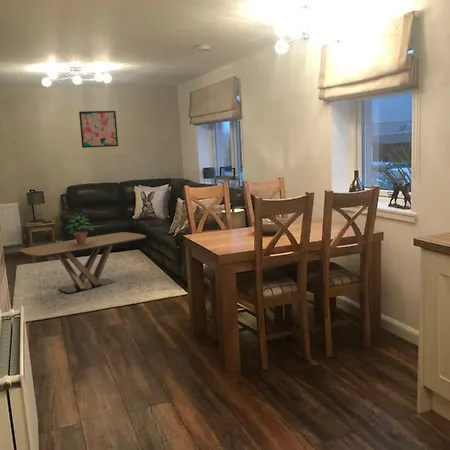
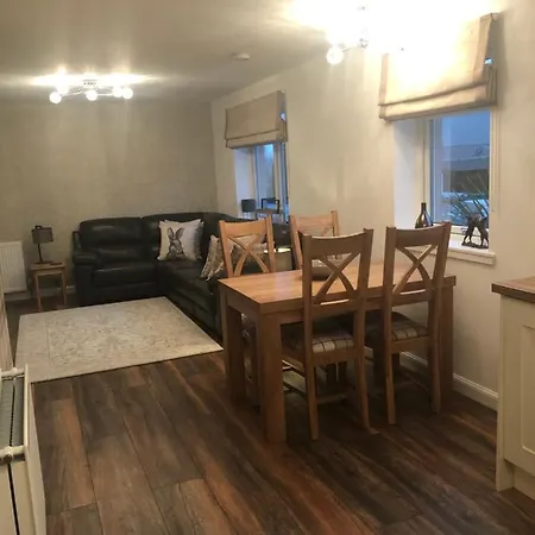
- potted plant [64,210,95,244]
- coffee table [19,231,147,294]
- wall art [78,110,119,149]
